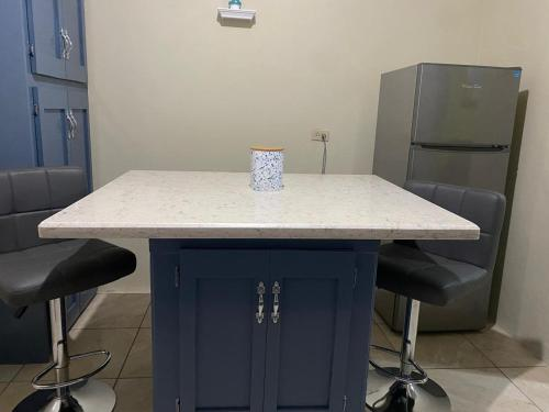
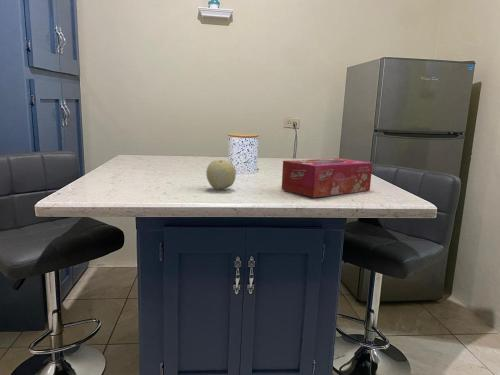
+ fruit [205,159,237,191]
+ tissue box [281,157,373,198]
